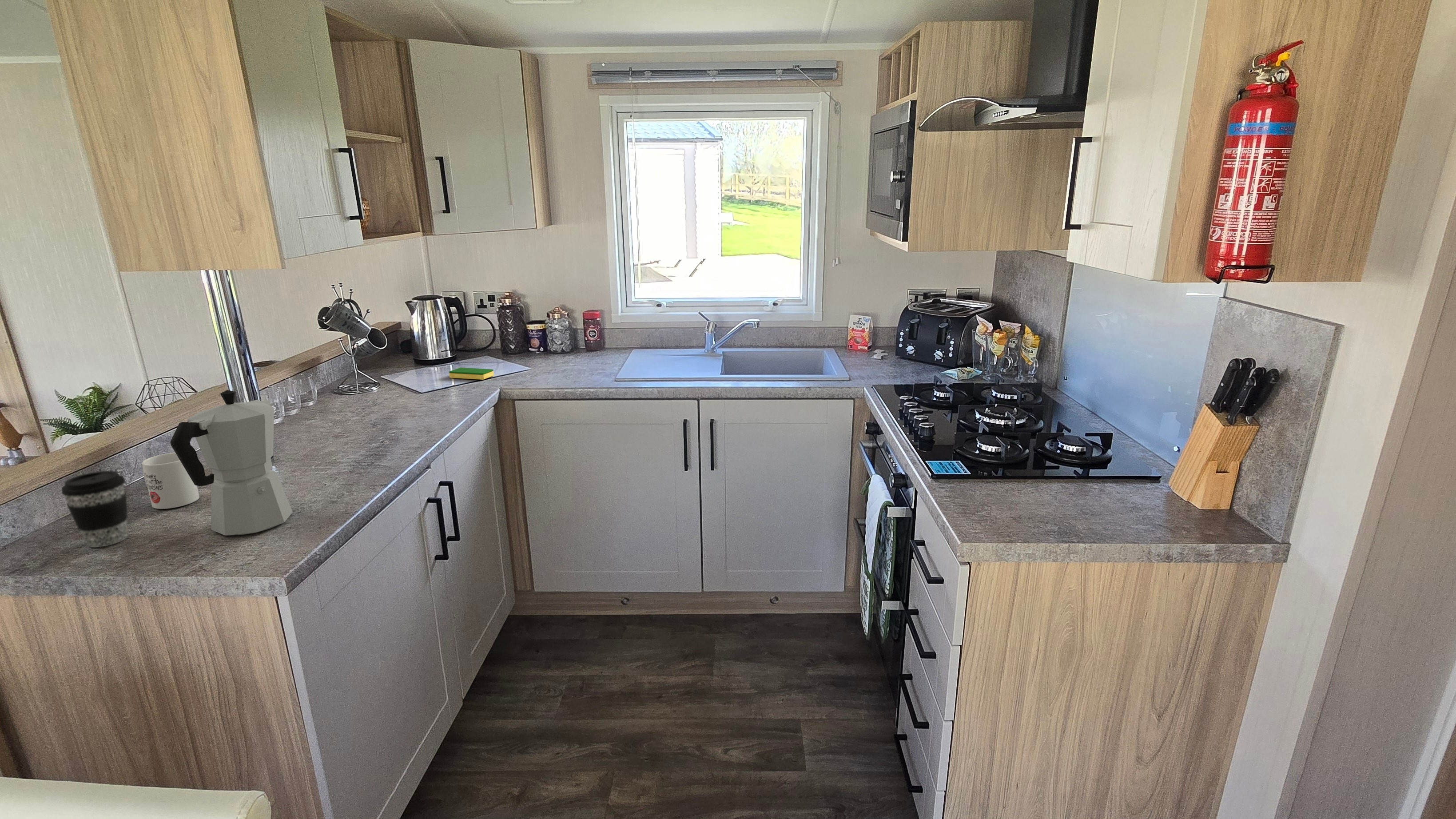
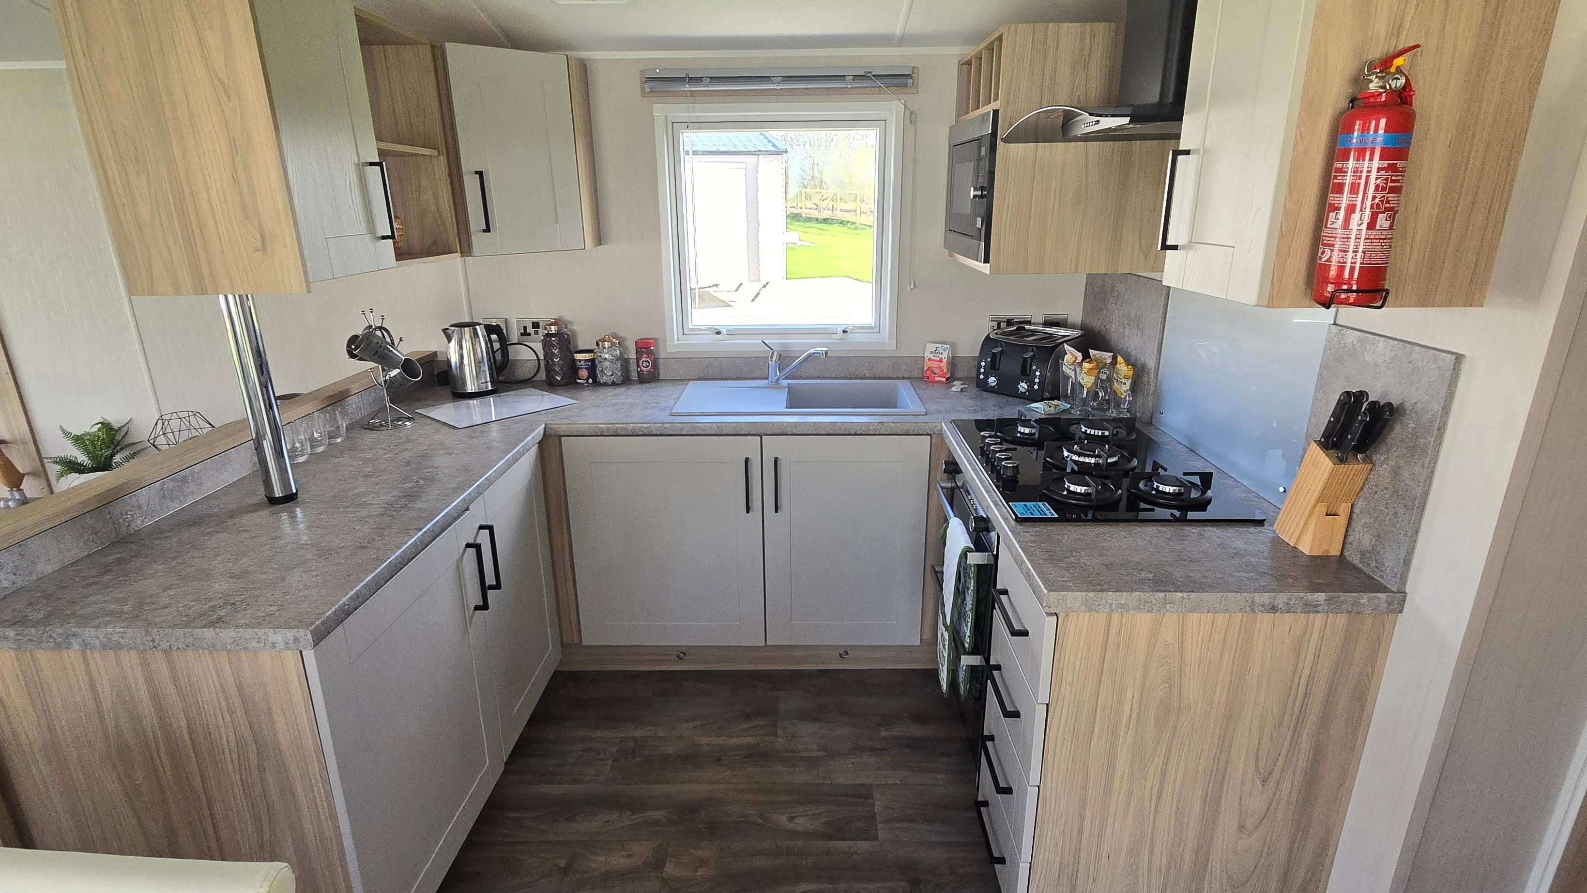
- coffee cup [61,470,128,548]
- moka pot [170,390,293,536]
- dish sponge [449,367,494,380]
- mug [142,452,200,509]
